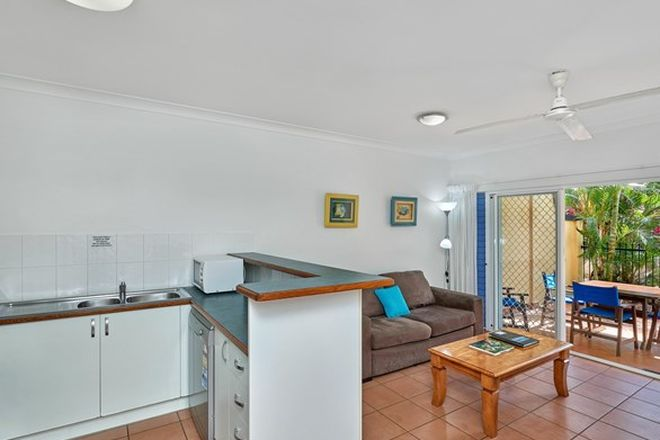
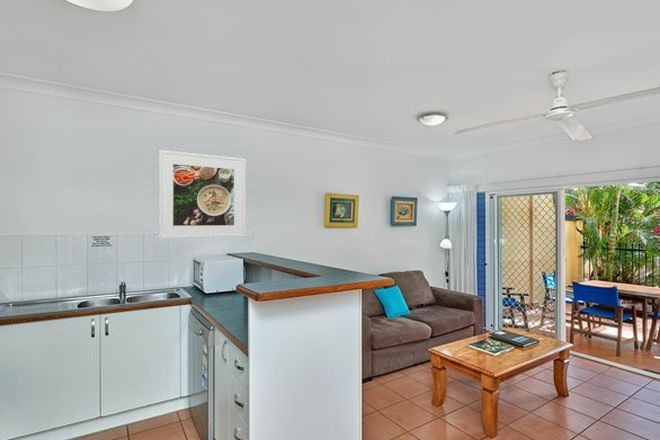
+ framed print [158,149,246,240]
